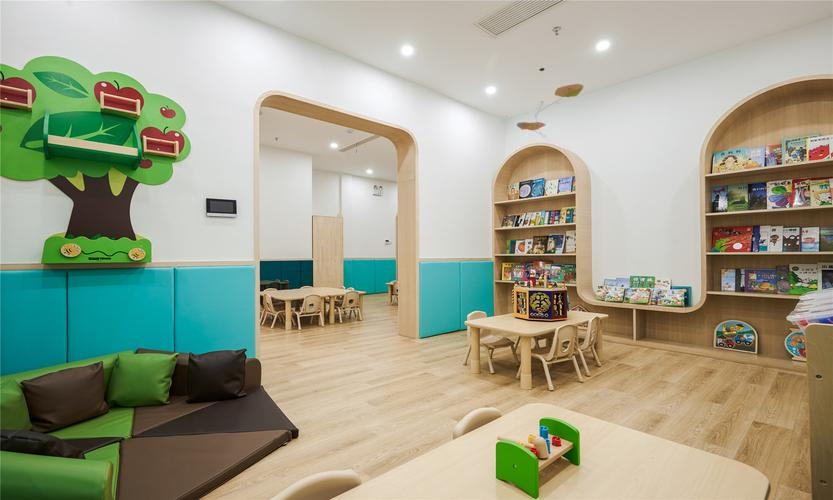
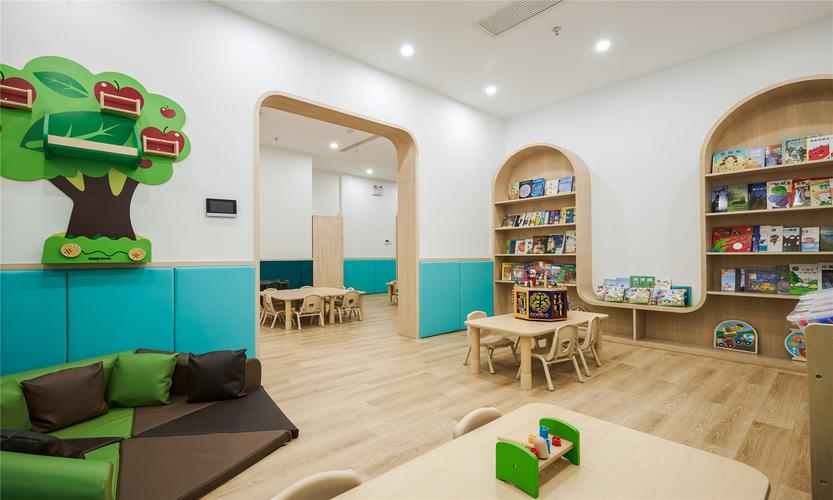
- ceiling mobile [516,67,585,138]
